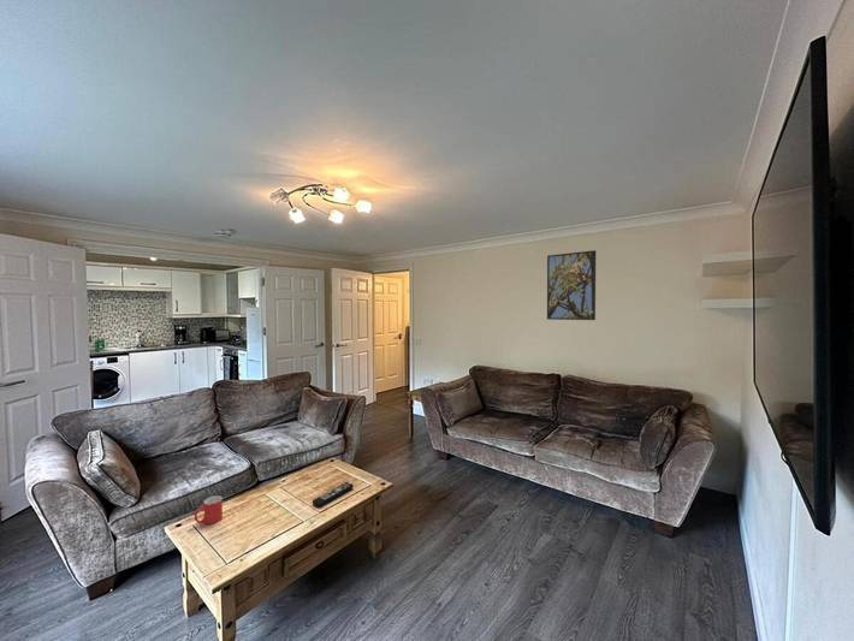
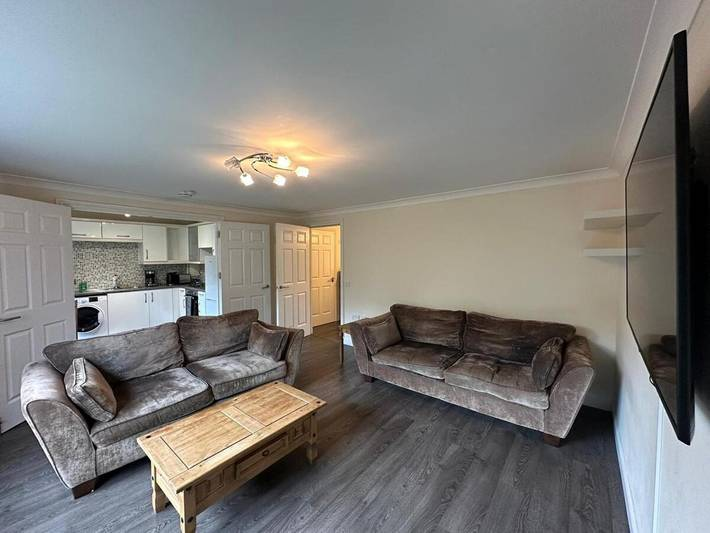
- remote control [312,481,355,508]
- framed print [546,249,597,321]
- mug [194,494,224,526]
